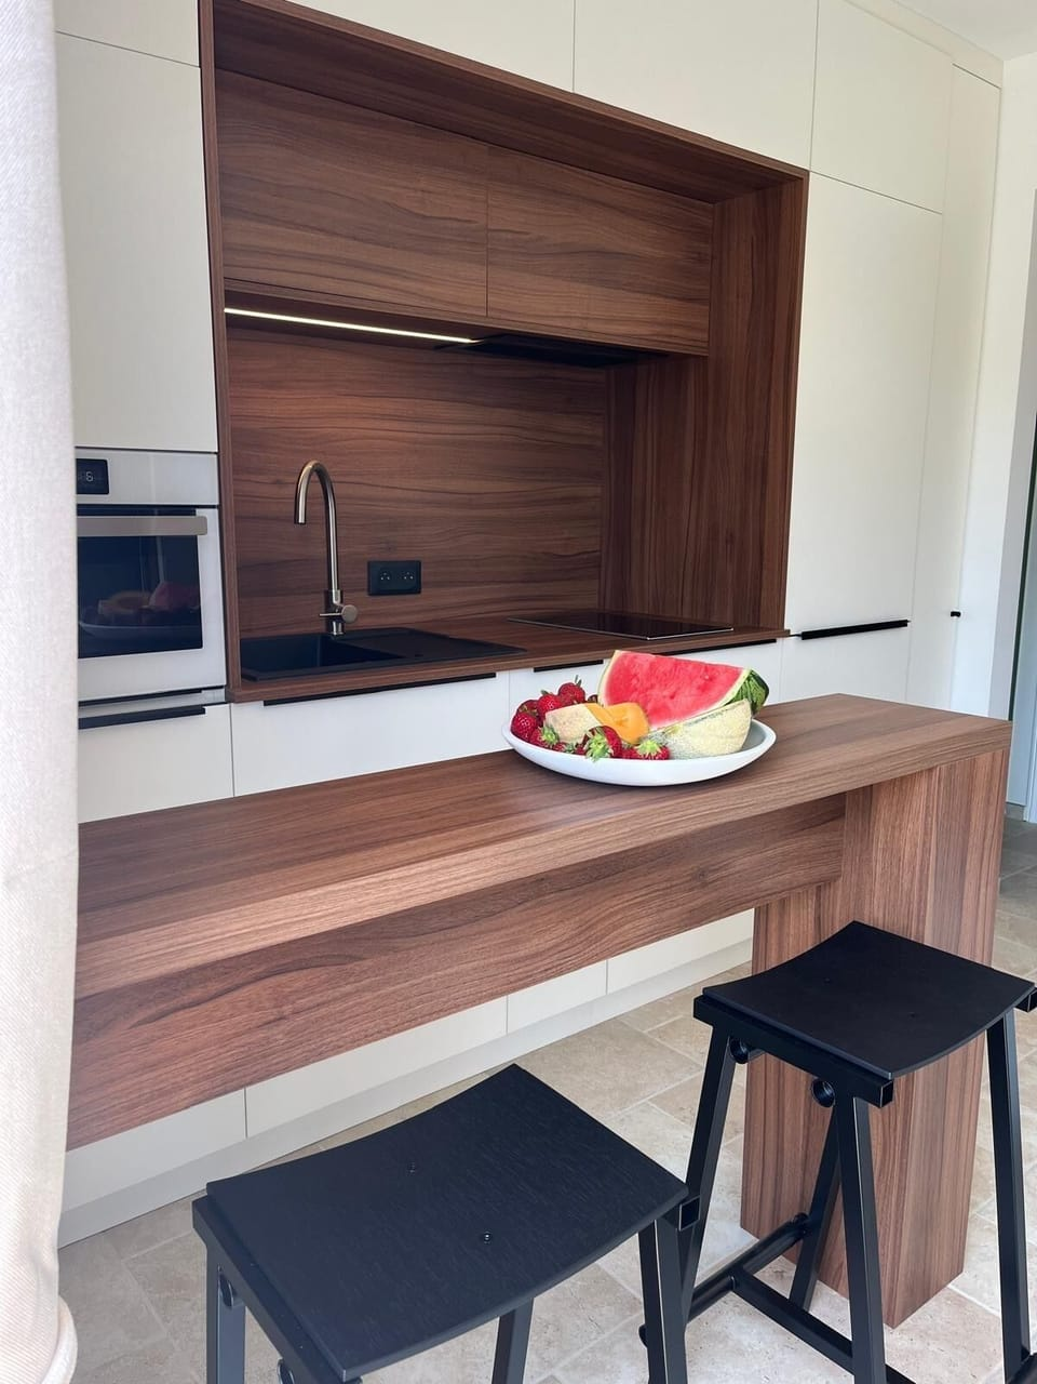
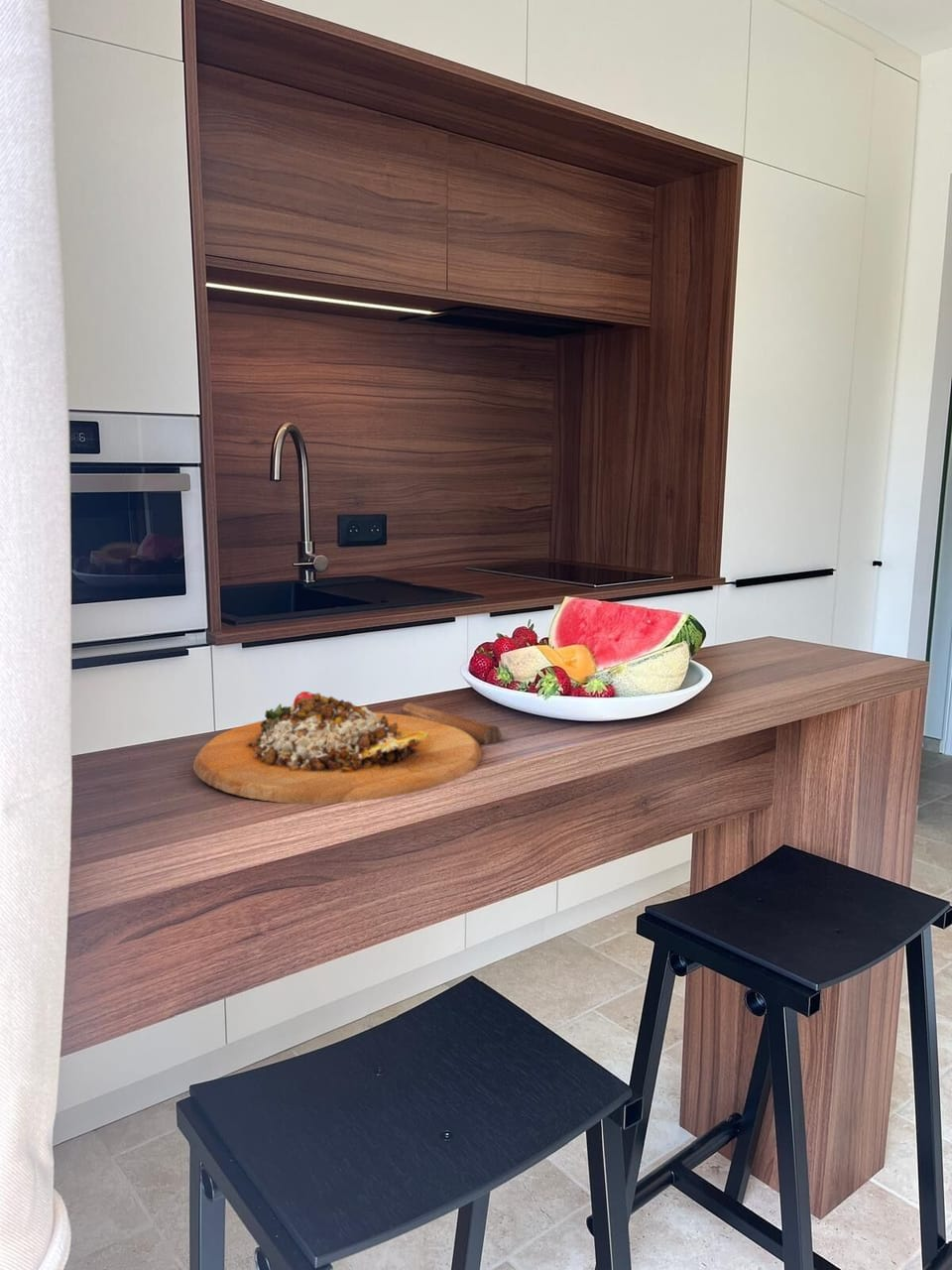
+ cutting board [192,691,503,805]
